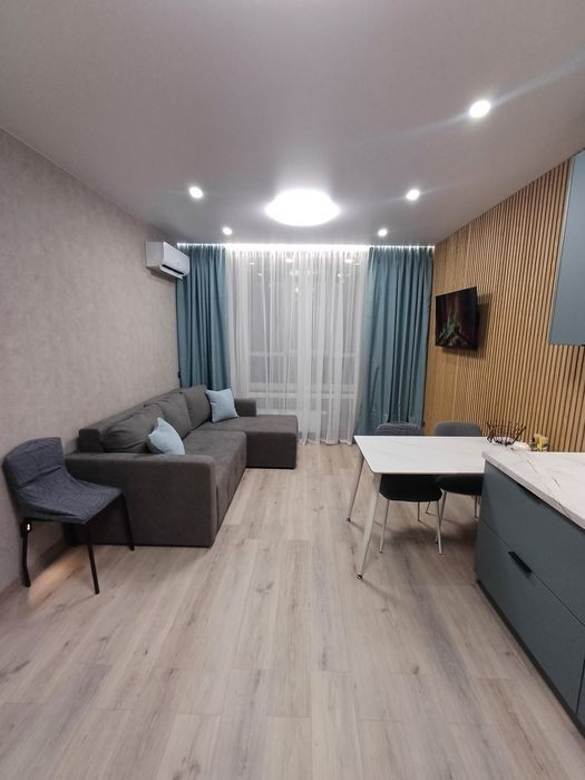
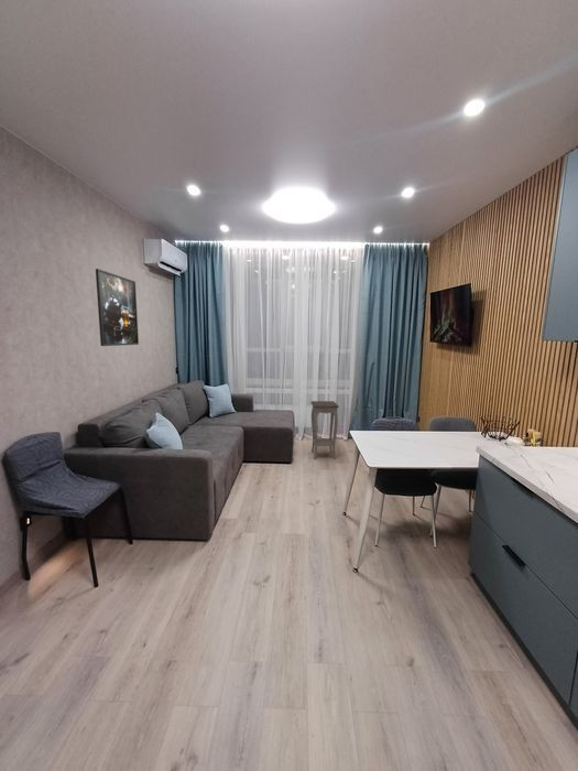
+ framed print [95,268,140,347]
+ accent table [309,400,340,460]
